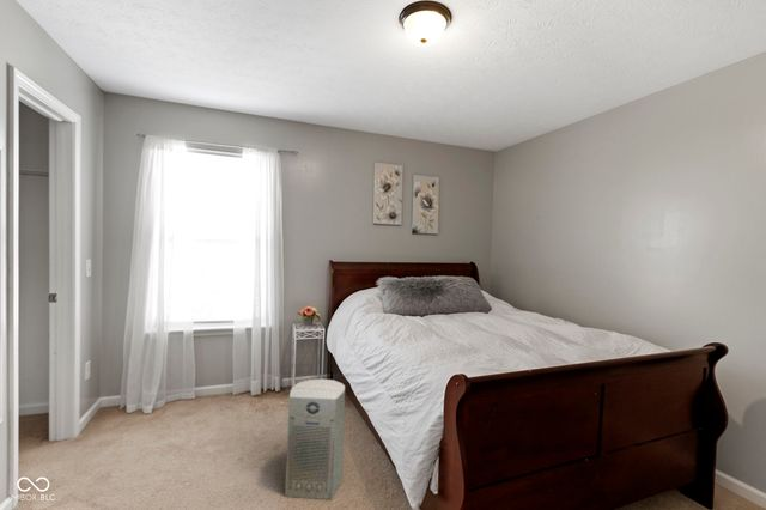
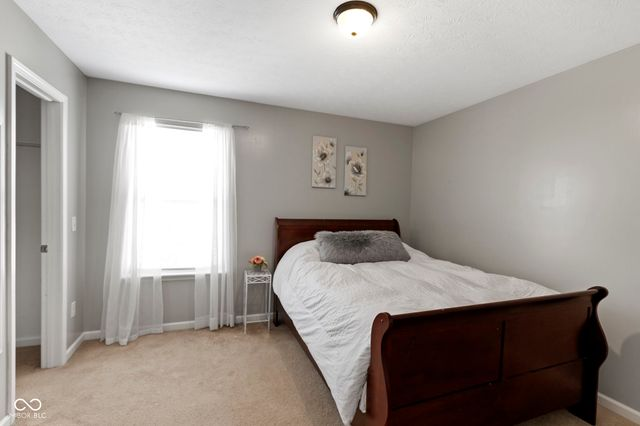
- fan [284,378,346,500]
